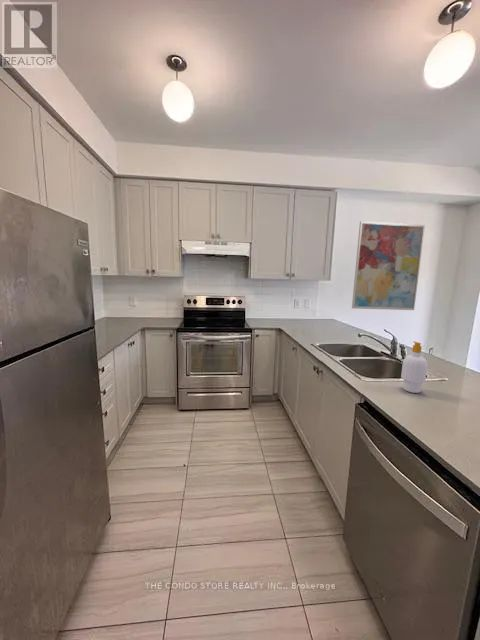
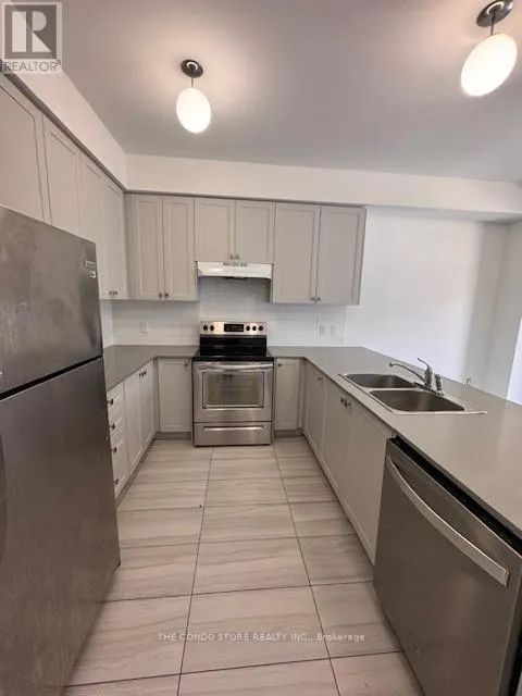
- wall art [351,220,426,311]
- soap bottle [400,340,428,394]
